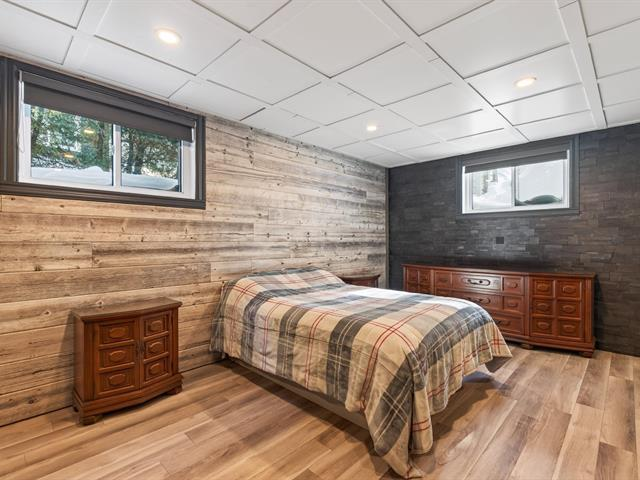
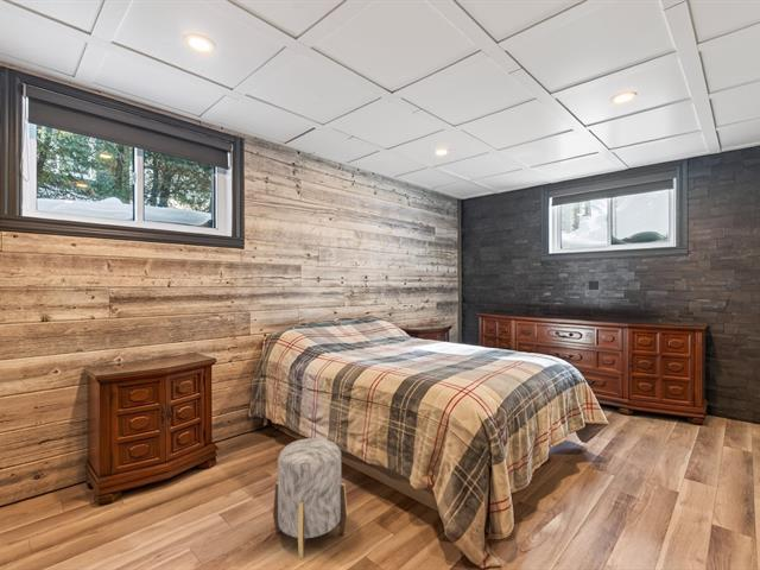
+ stool [272,437,348,559]
